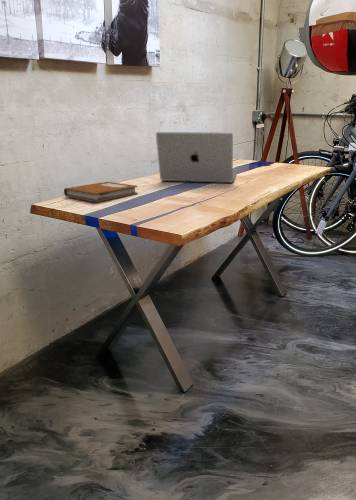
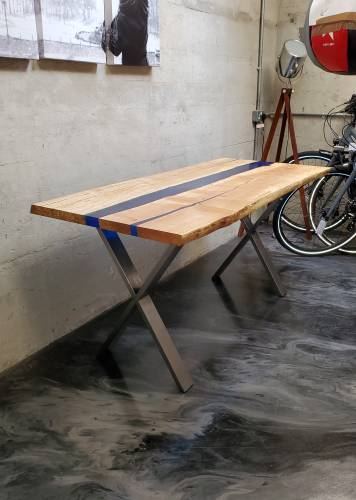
- laptop [155,131,237,183]
- notebook [63,181,139,203]
